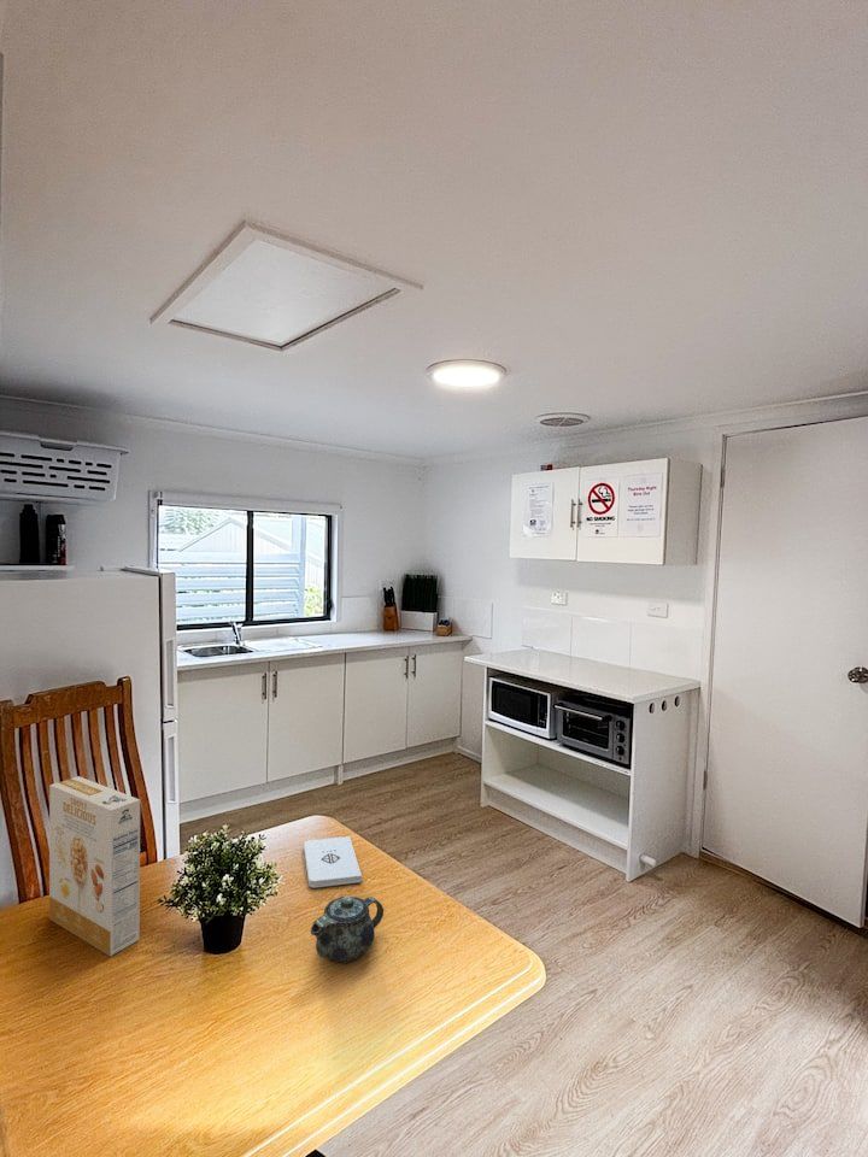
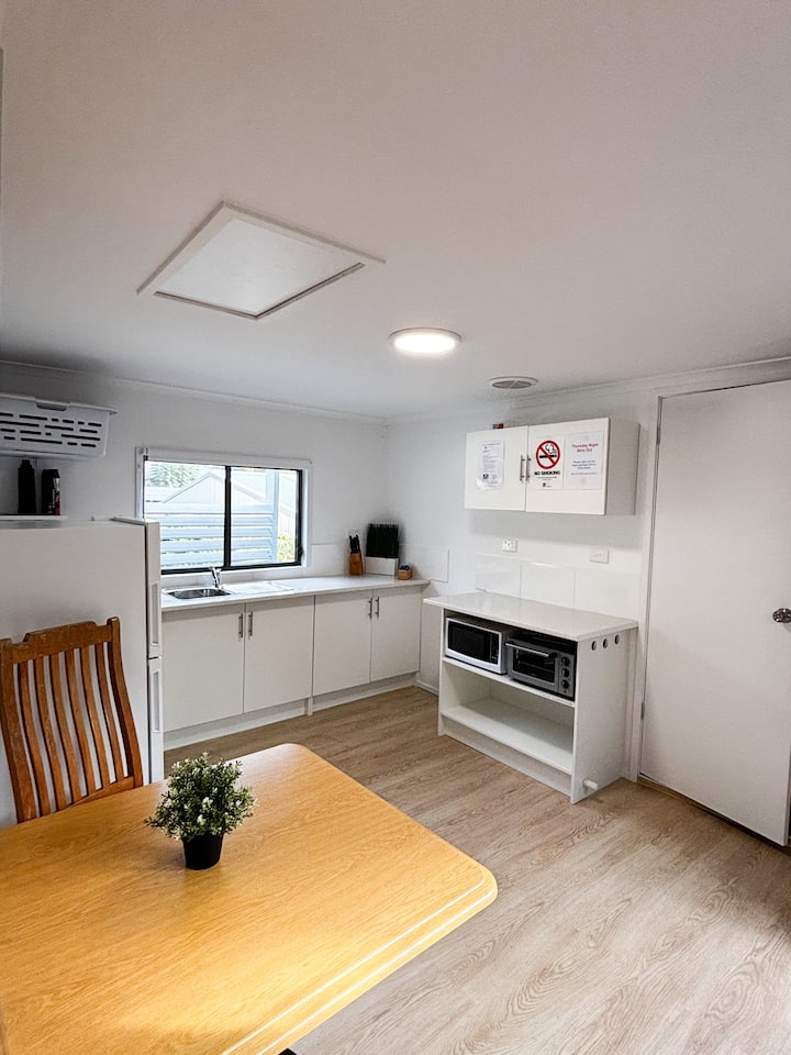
- cereal box [48,775,141,957]
- chinaware [310,895,385,964]
- notepad [303,835,363,889]
